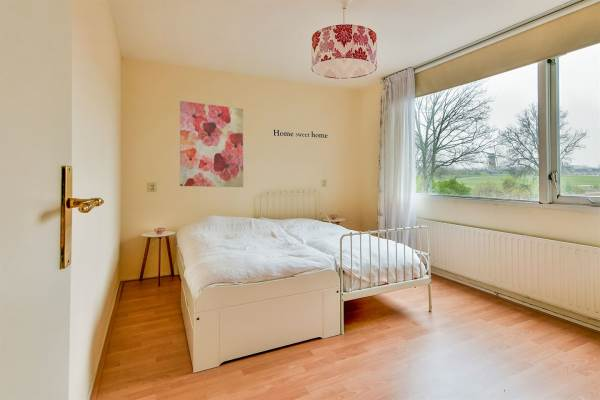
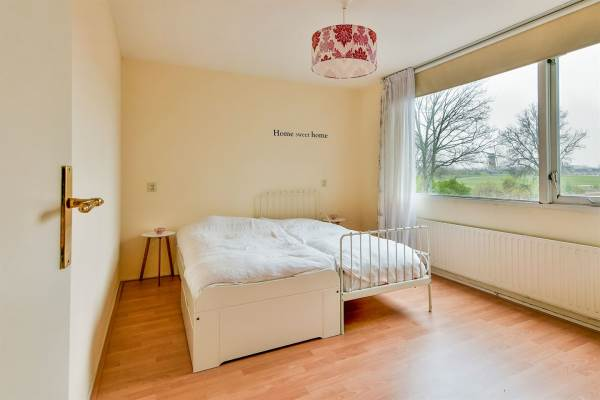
- wall art [179,100,244,188]
